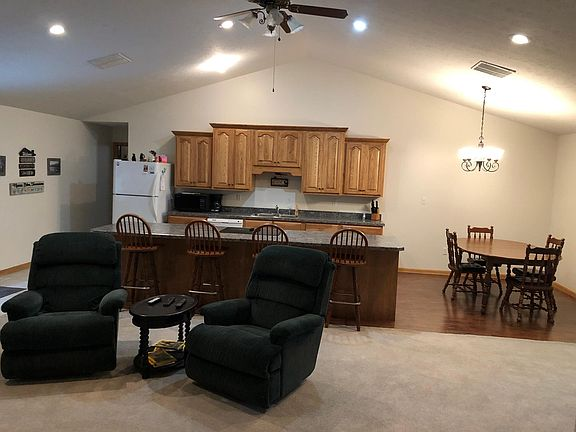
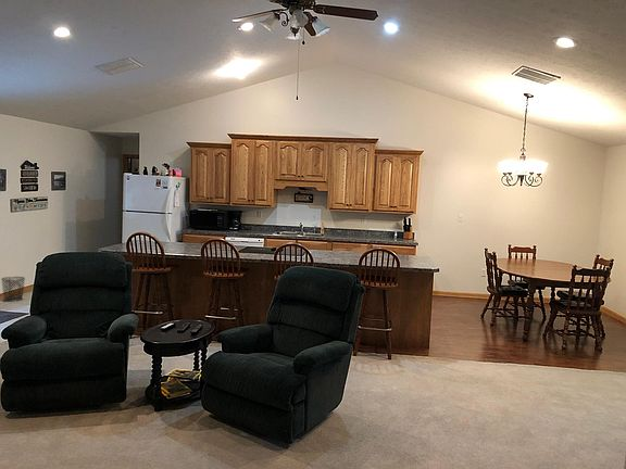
+ waste bin [0,276,26,303]
